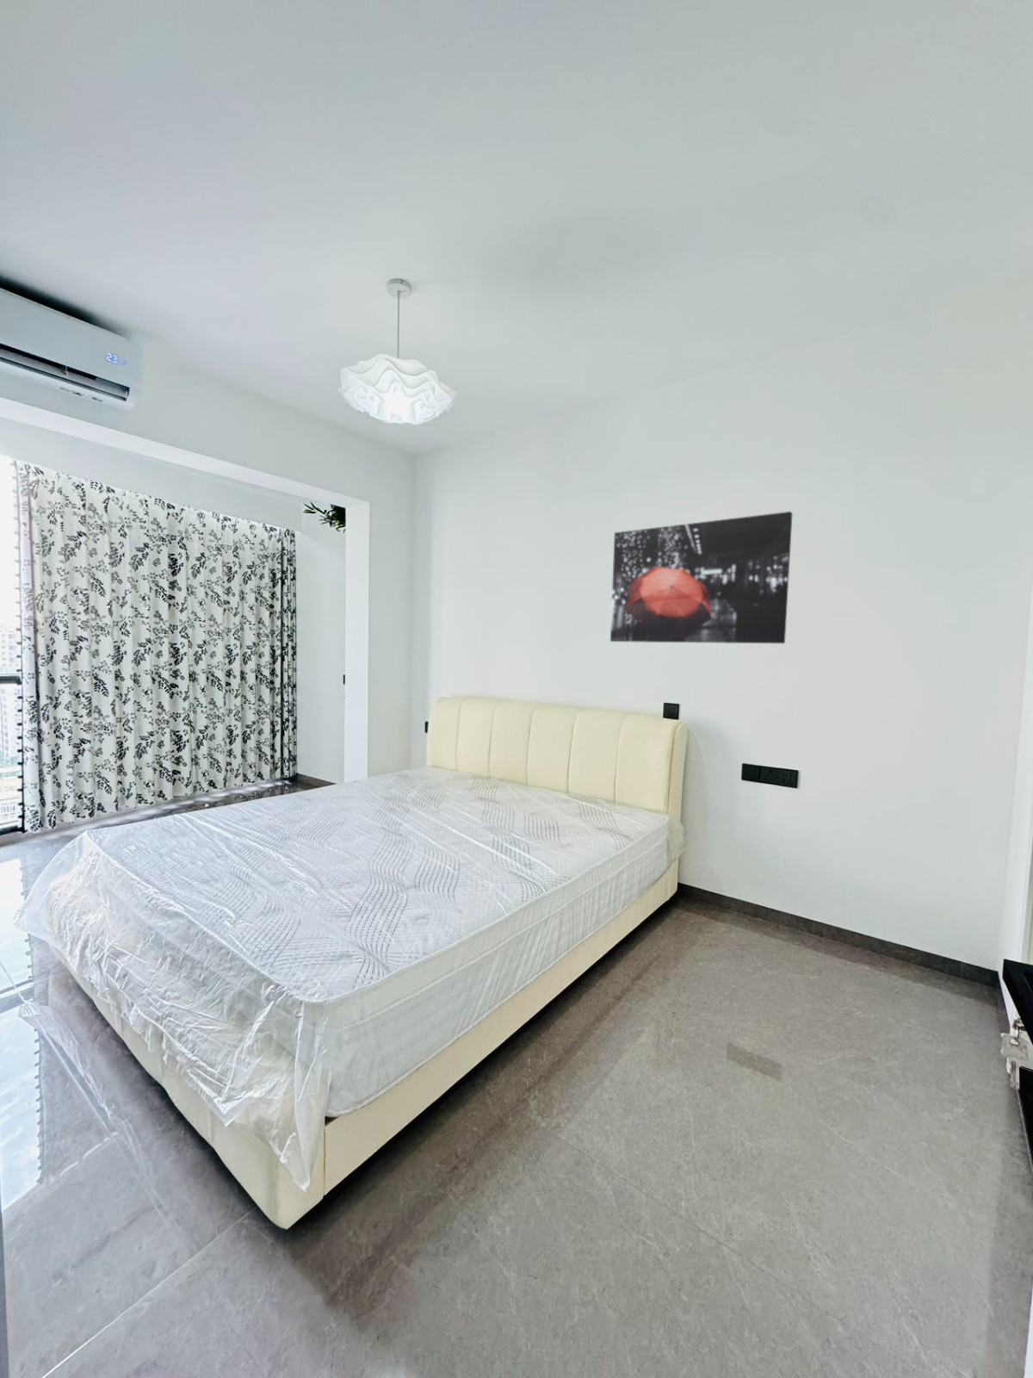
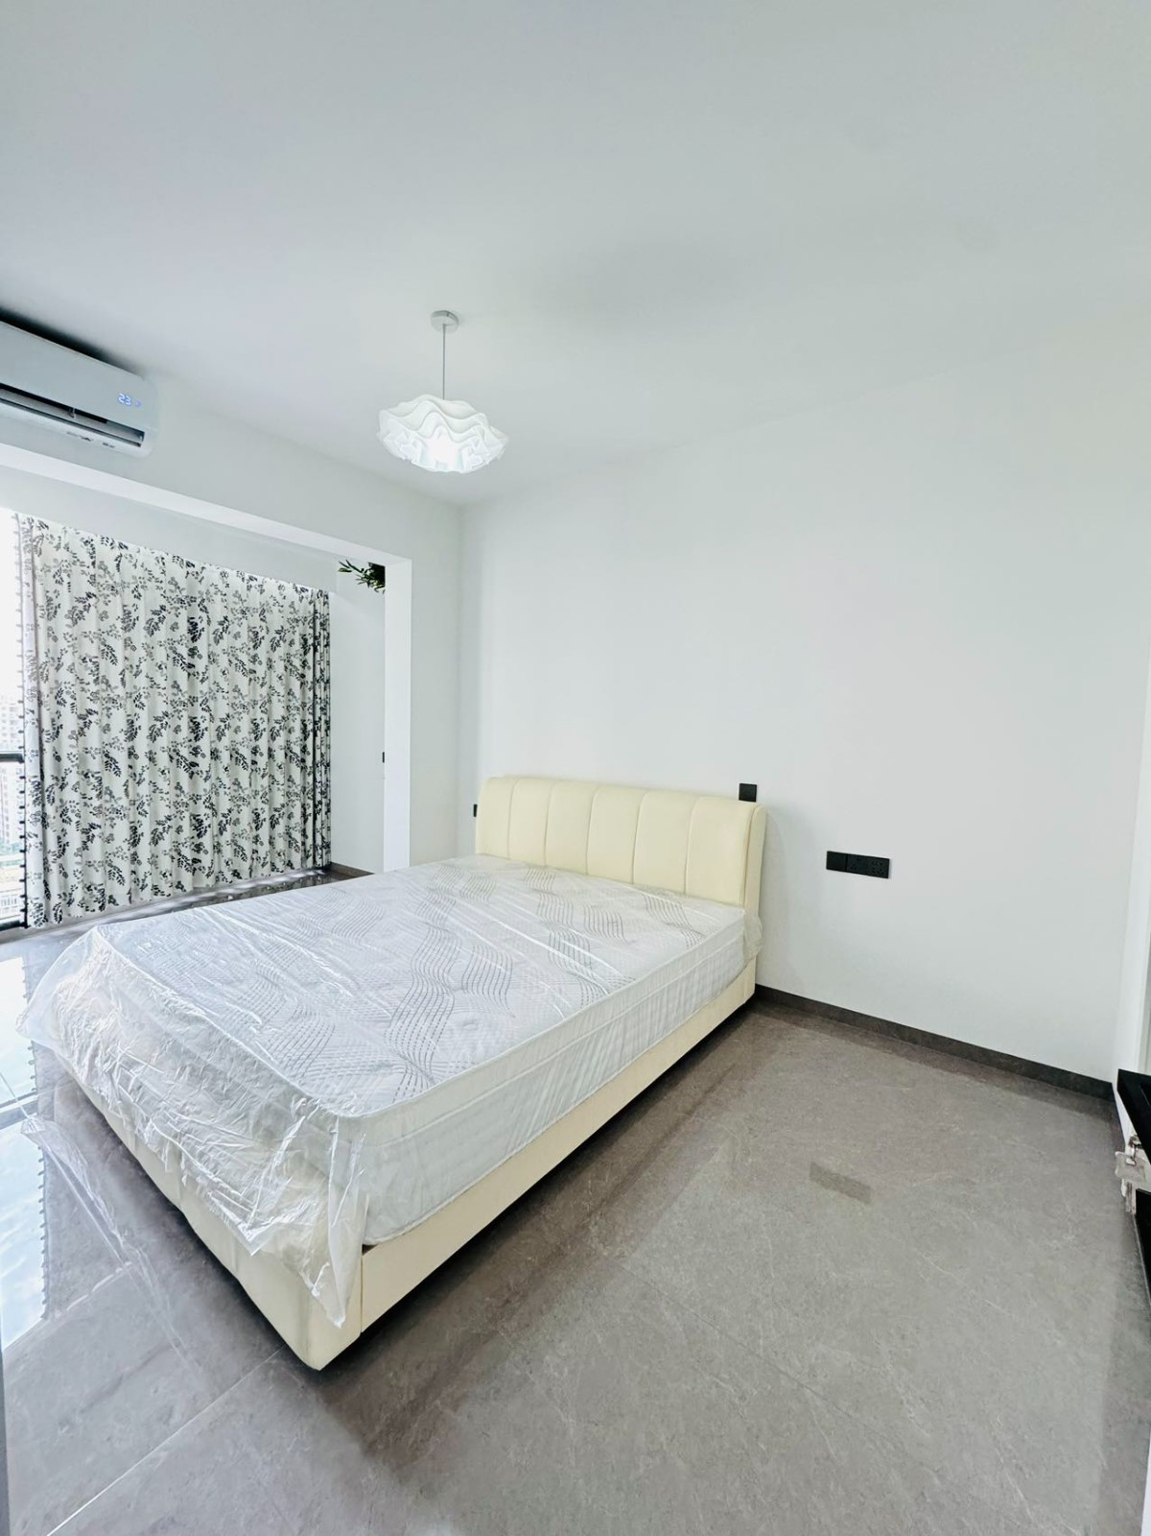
- wall art [610,511,793,645]
